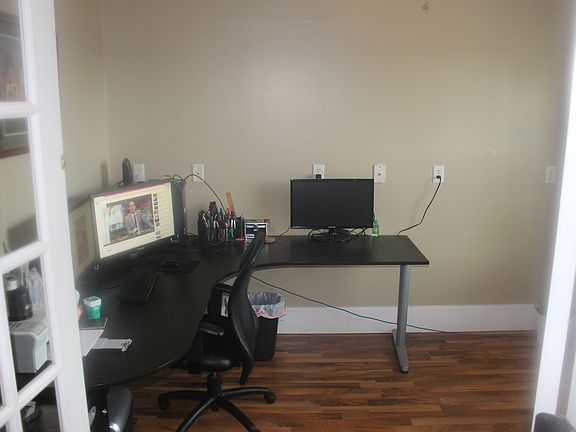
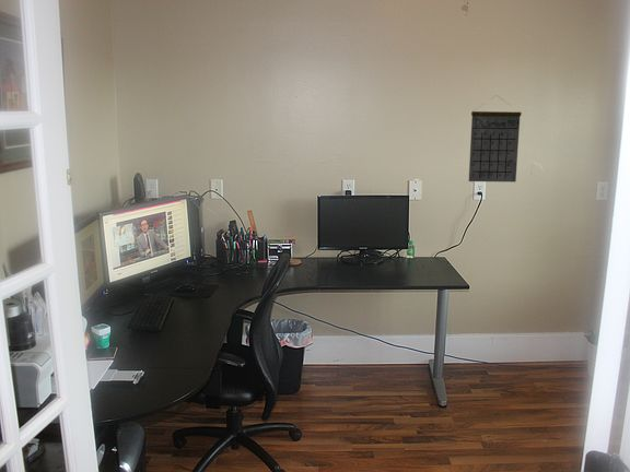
+ calendar [468,94,523,184]
